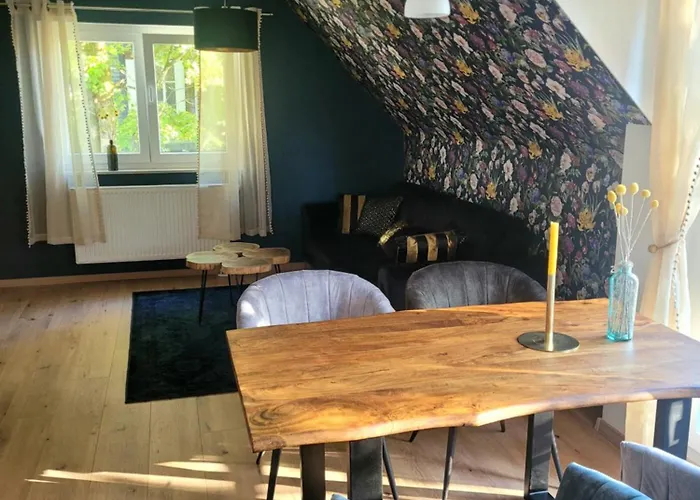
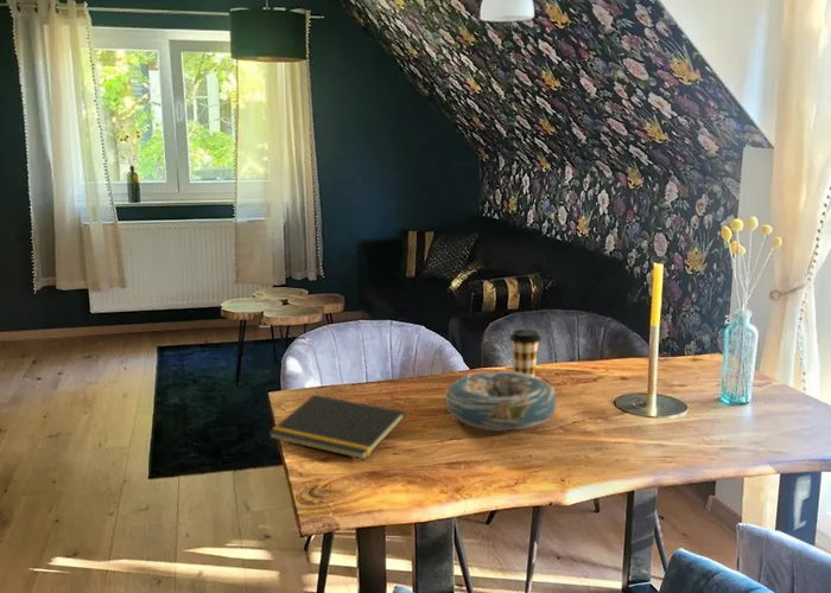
+ decorative bowl [443,370,558,433]
+ coffee cup [508,329,543,378]
+ notepad [267,394,406,460]
